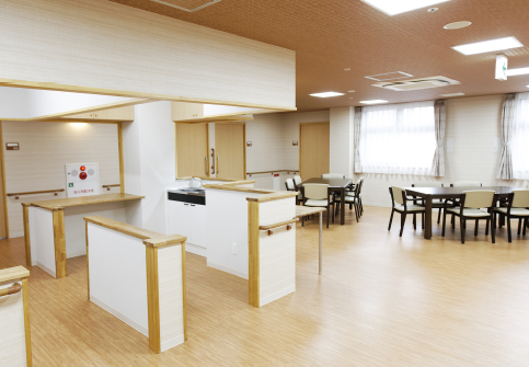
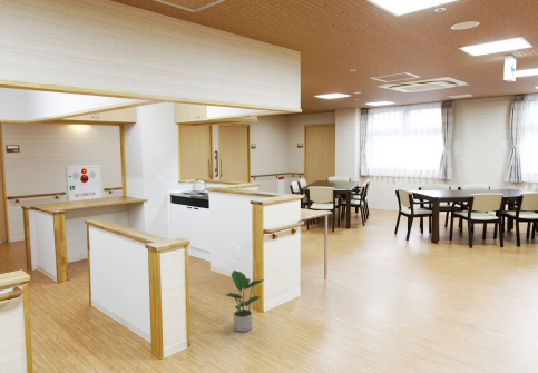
+ potted plant [224,269,265,333]
